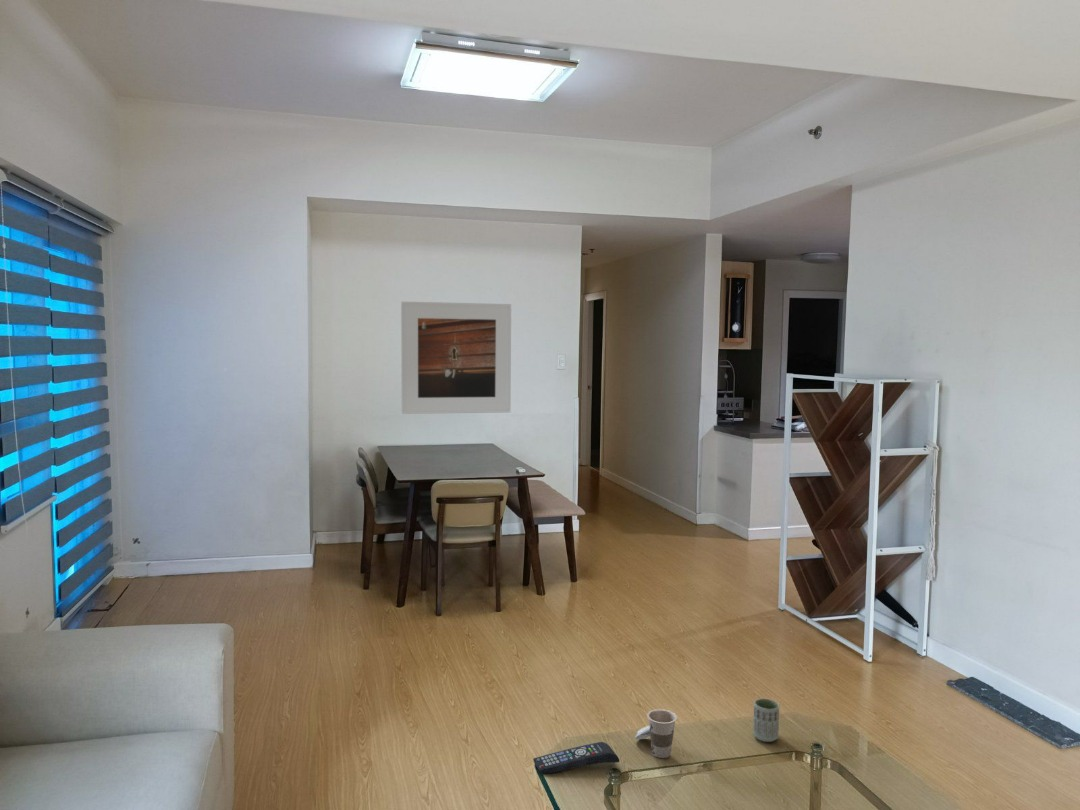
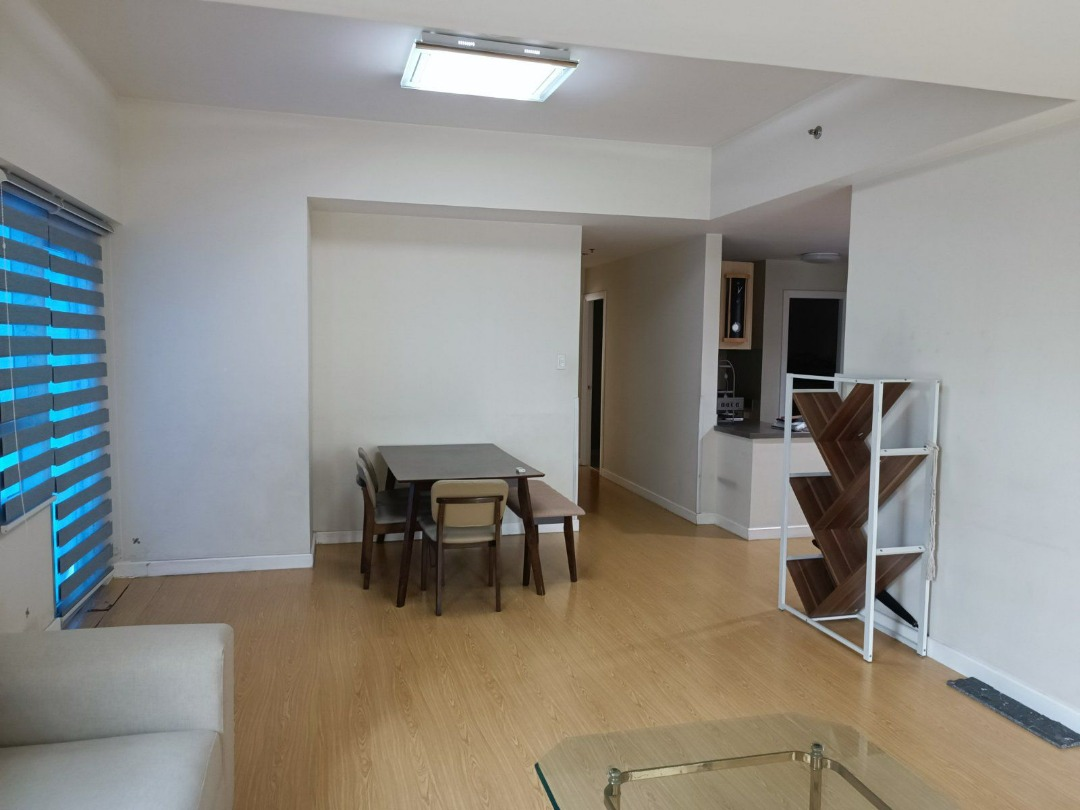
- cup [634,708,678,759]
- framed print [400,301,512,415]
- remote control [532,741,620,776]
- cup [752,697,780,743]
